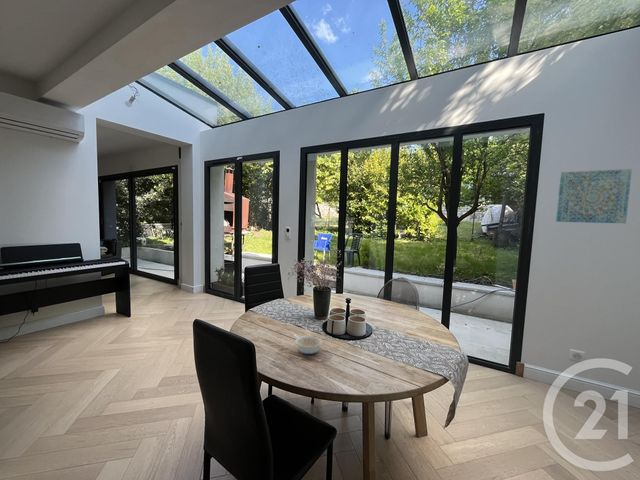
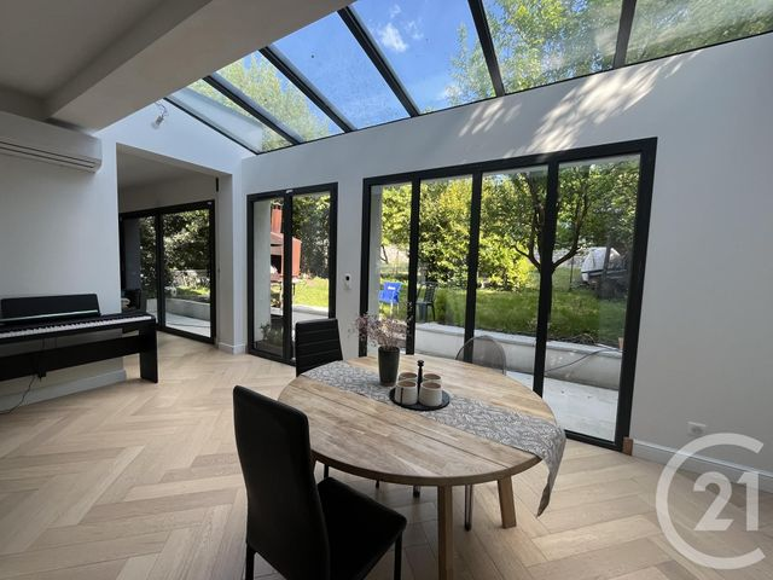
- legume [293,334,323,355]
- wall art [555,168,633,224]
